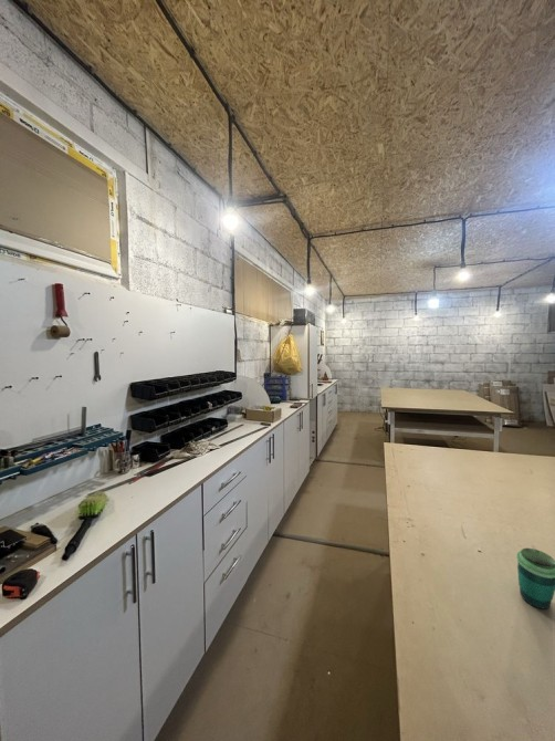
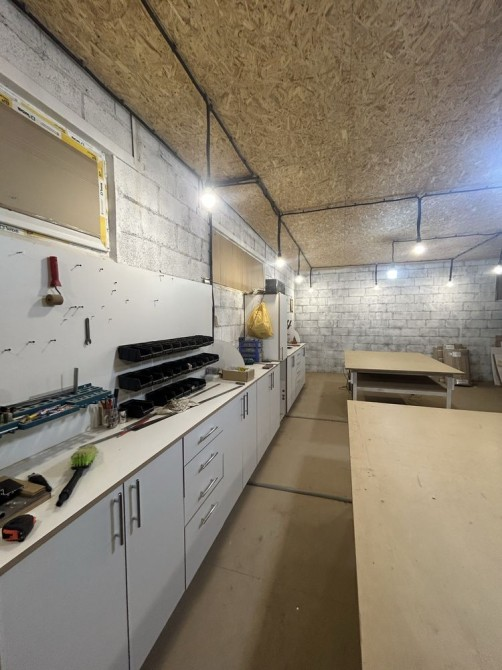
- cup [515,547,555,610]
